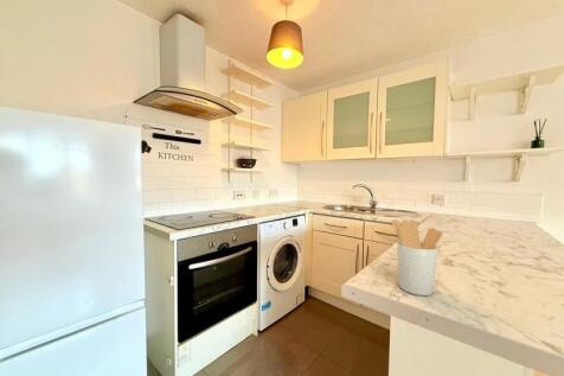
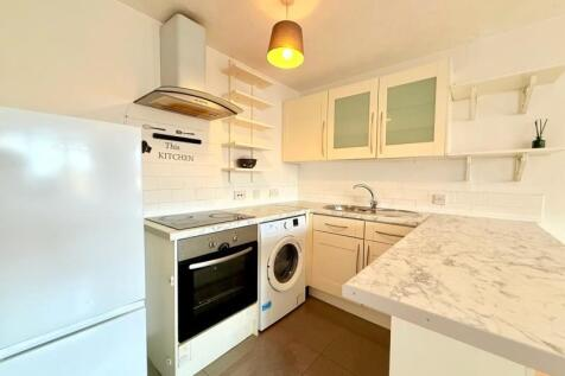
- utensil holder [390,218,443,297]
